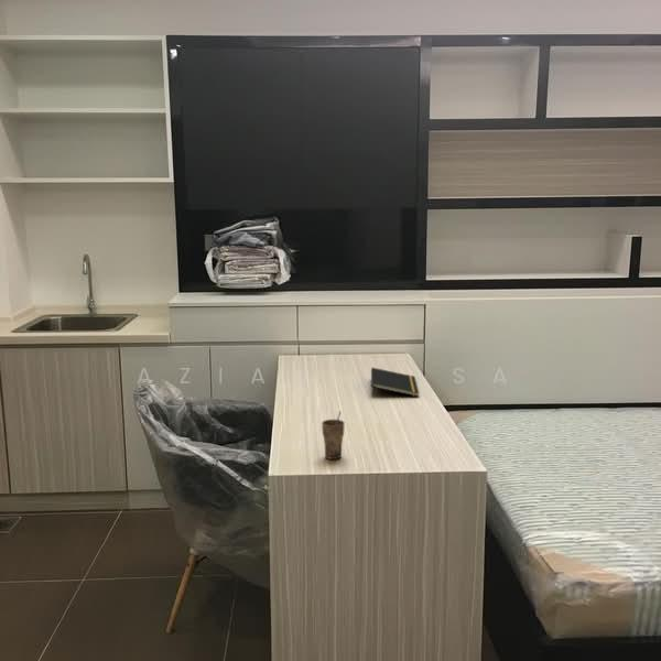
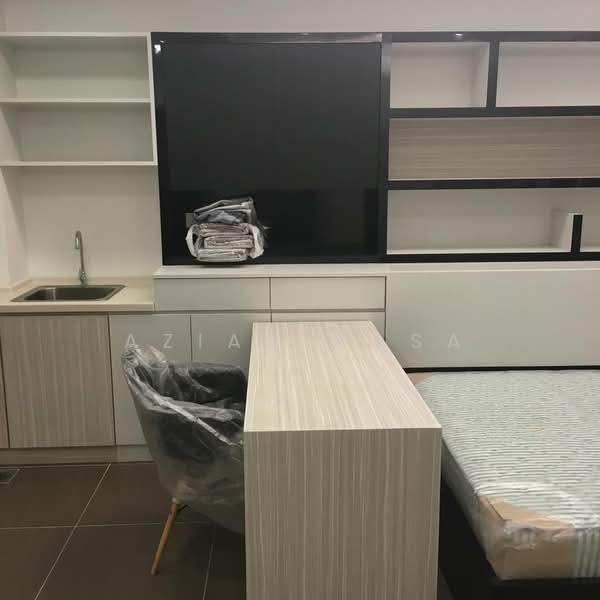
- notepad [370,367,420,398]
- cup [321,410,346,460]
